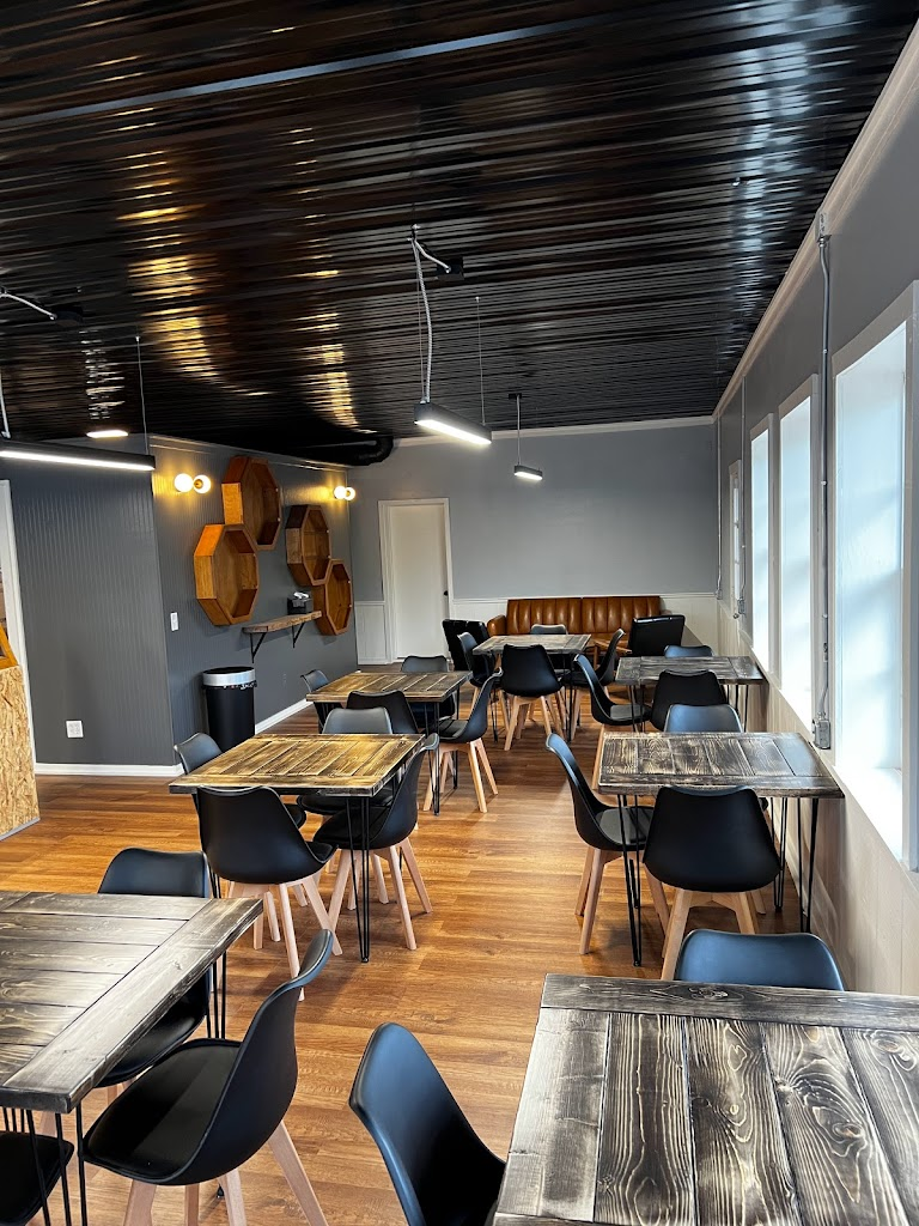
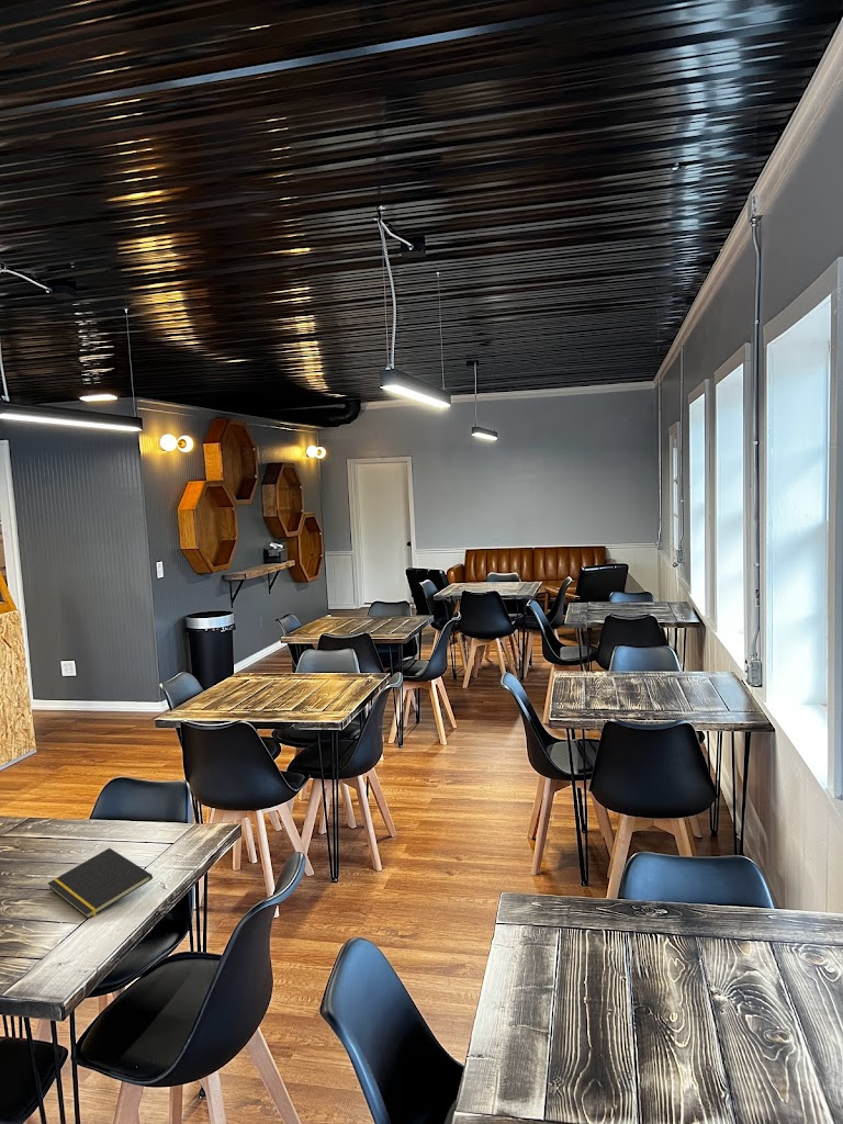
+ notepad [46,847,154,920]
